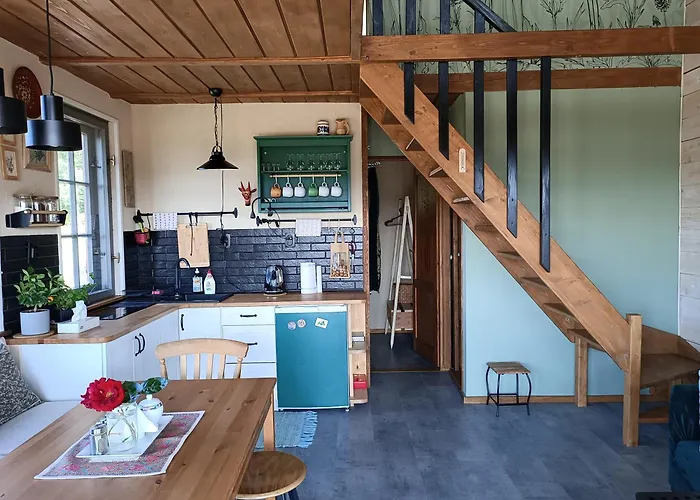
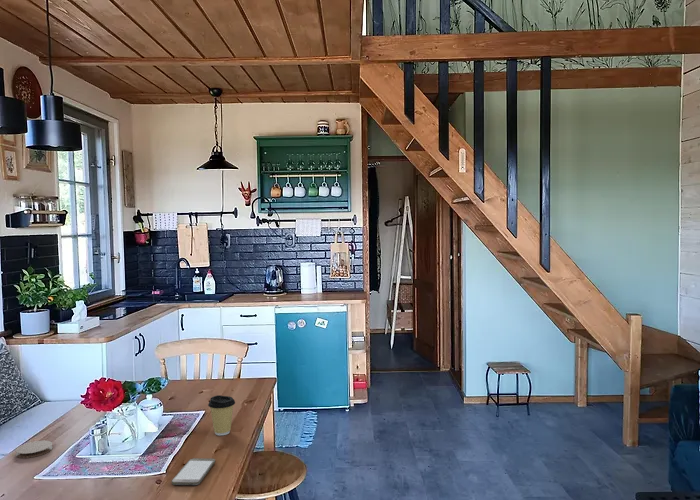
+ smartphone [171,457,216,486]
+ coffee cup [207,394,236,436]
+ coaster [15,440,54,459]
